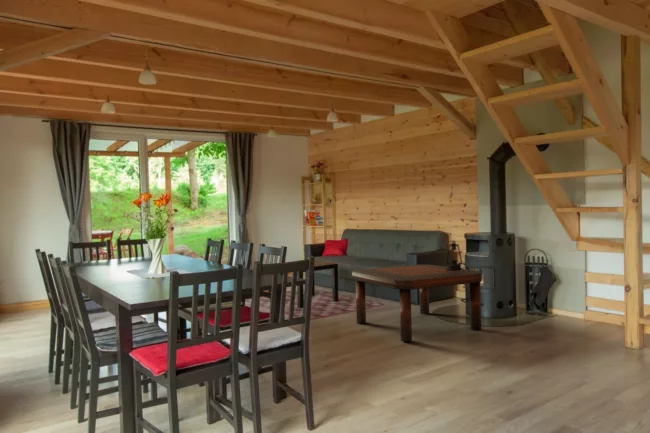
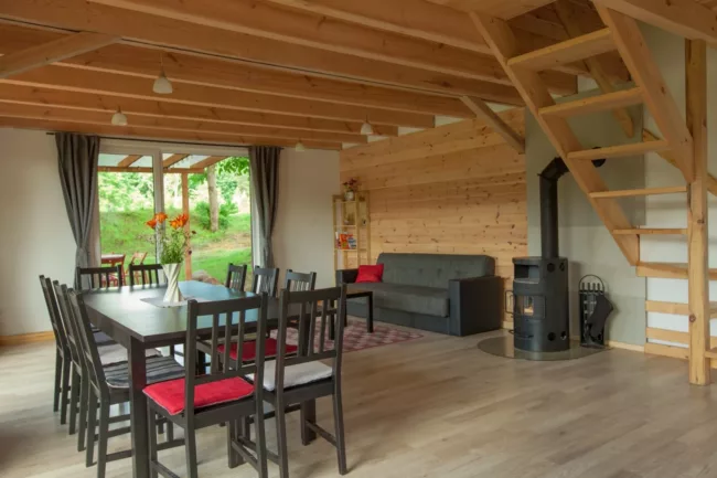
- lantern [445,238,464,271]
- coffee table [351,264,483,343]
